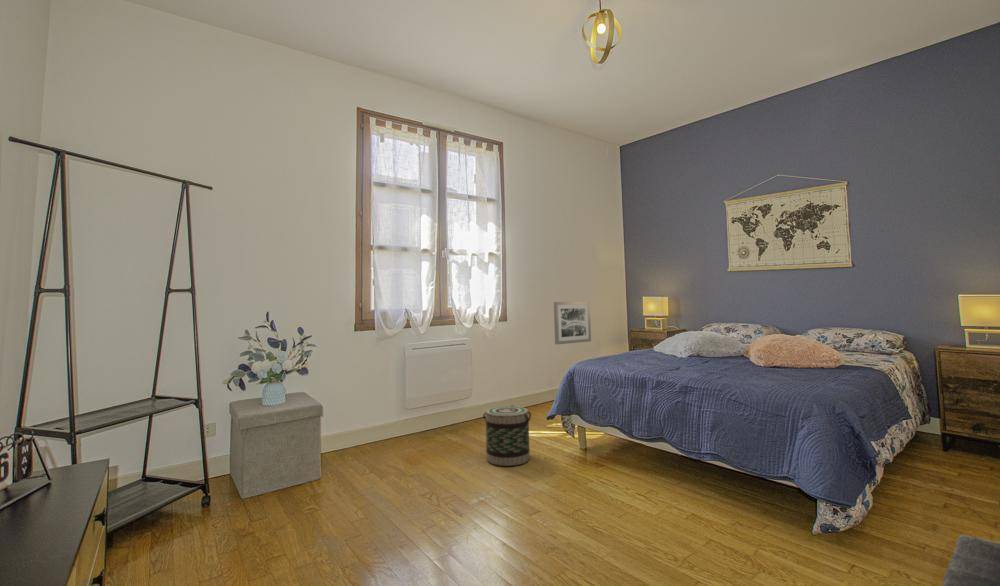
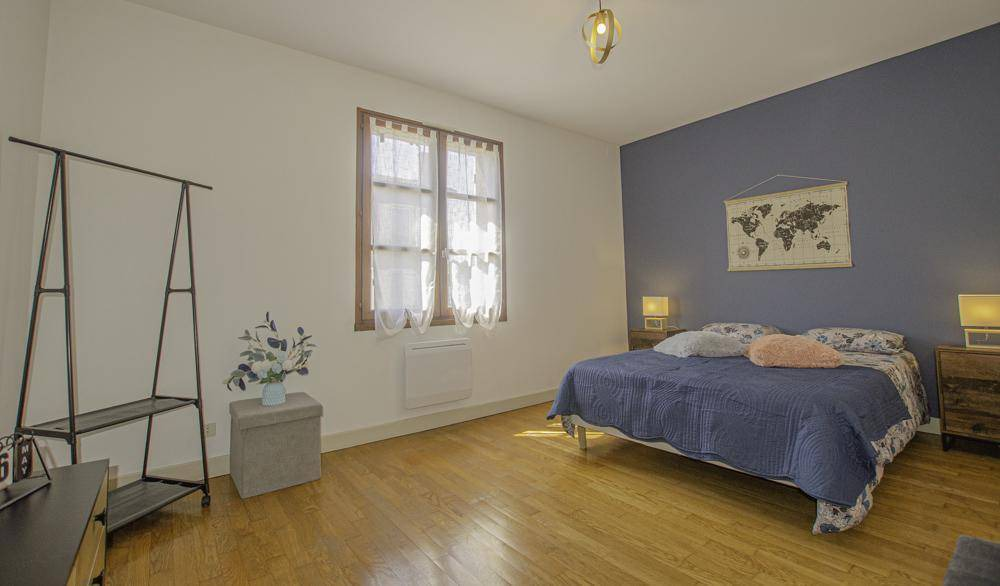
- basket [482,404,532,467]
- wall art [553,301,592,345]
